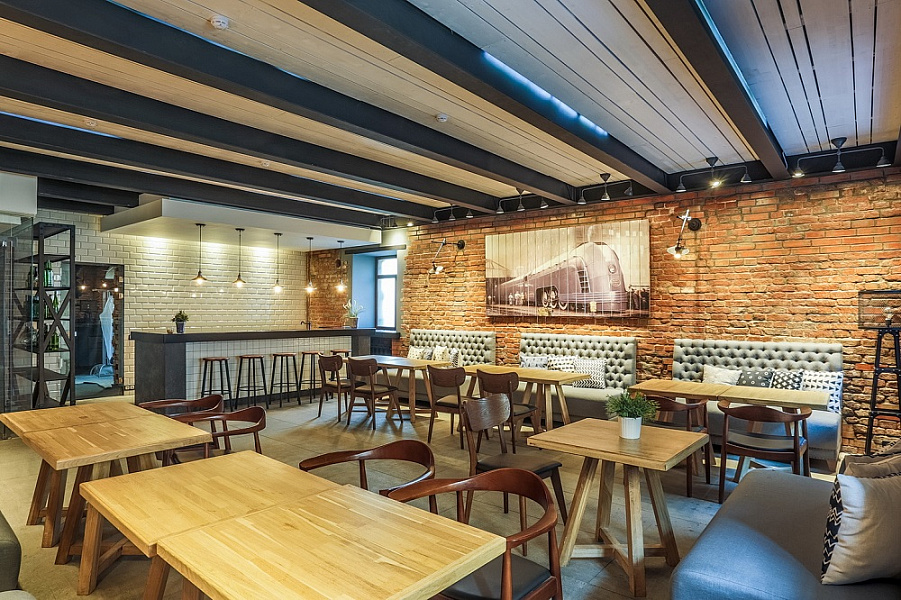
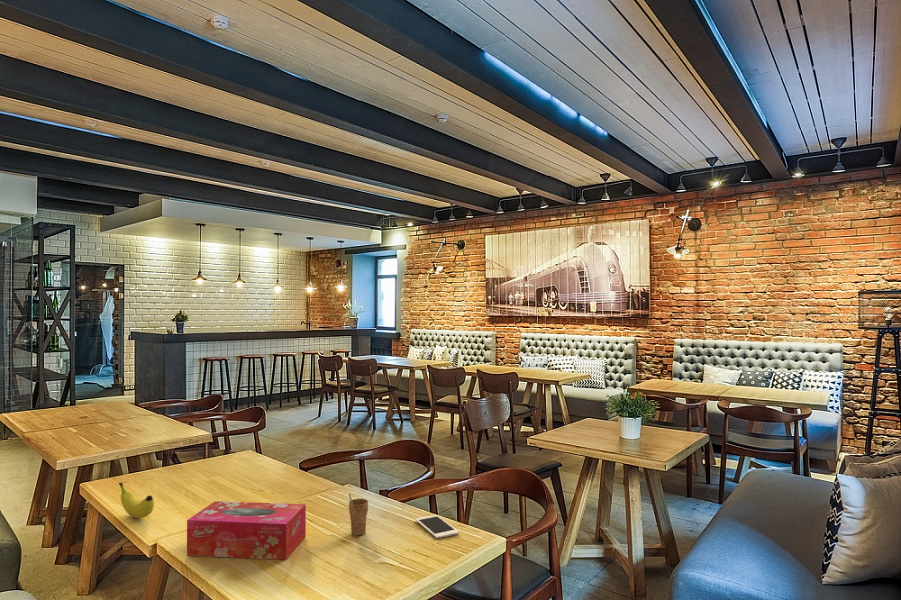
+ fruit [118,482,155,519]
+ tissue box [186,500,307,561]
+ cup [348,493,369,536]
+ cell phone [415,514,460,539]
